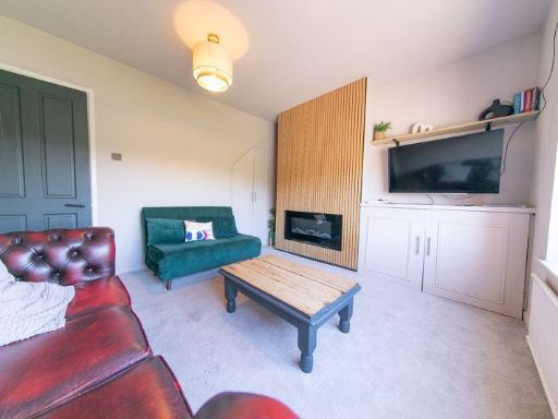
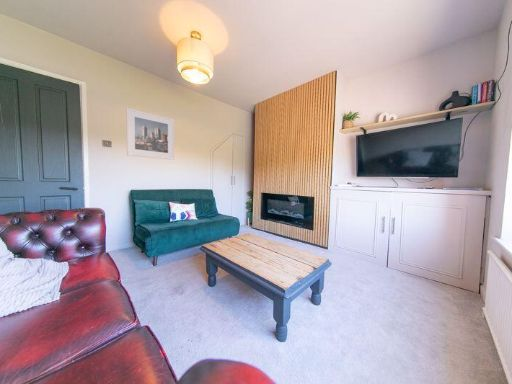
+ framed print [125,107,175,161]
